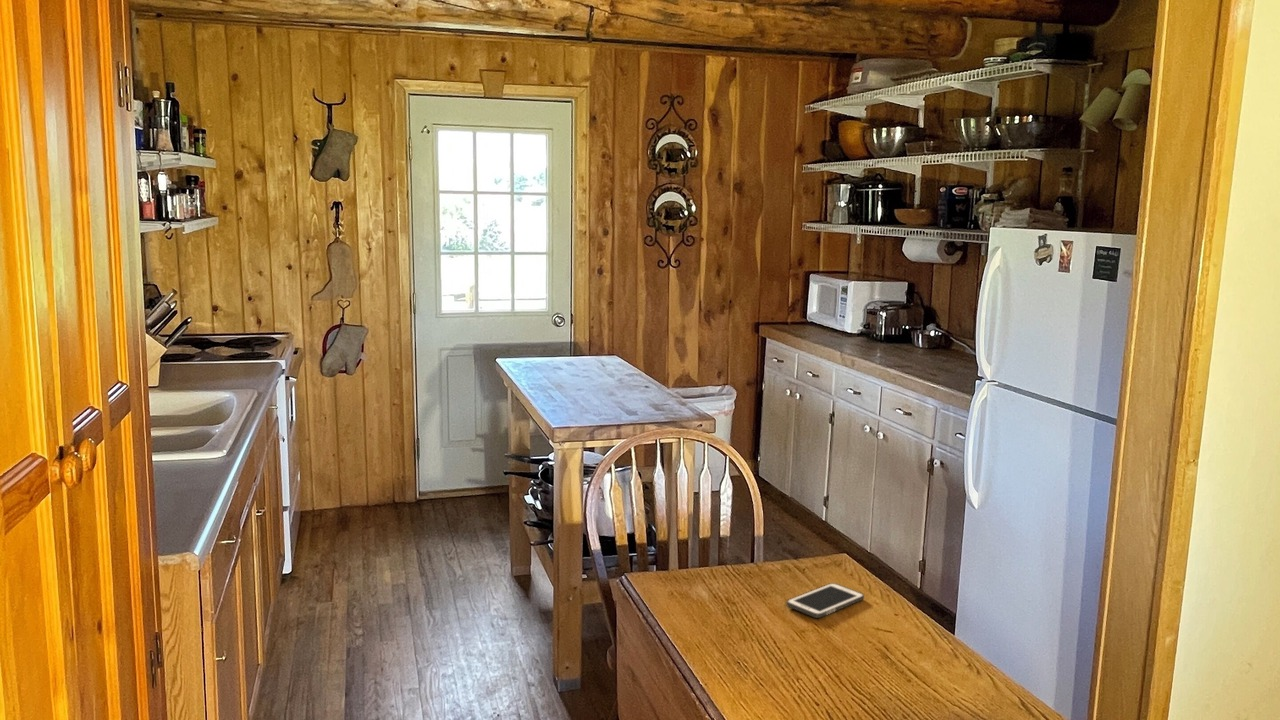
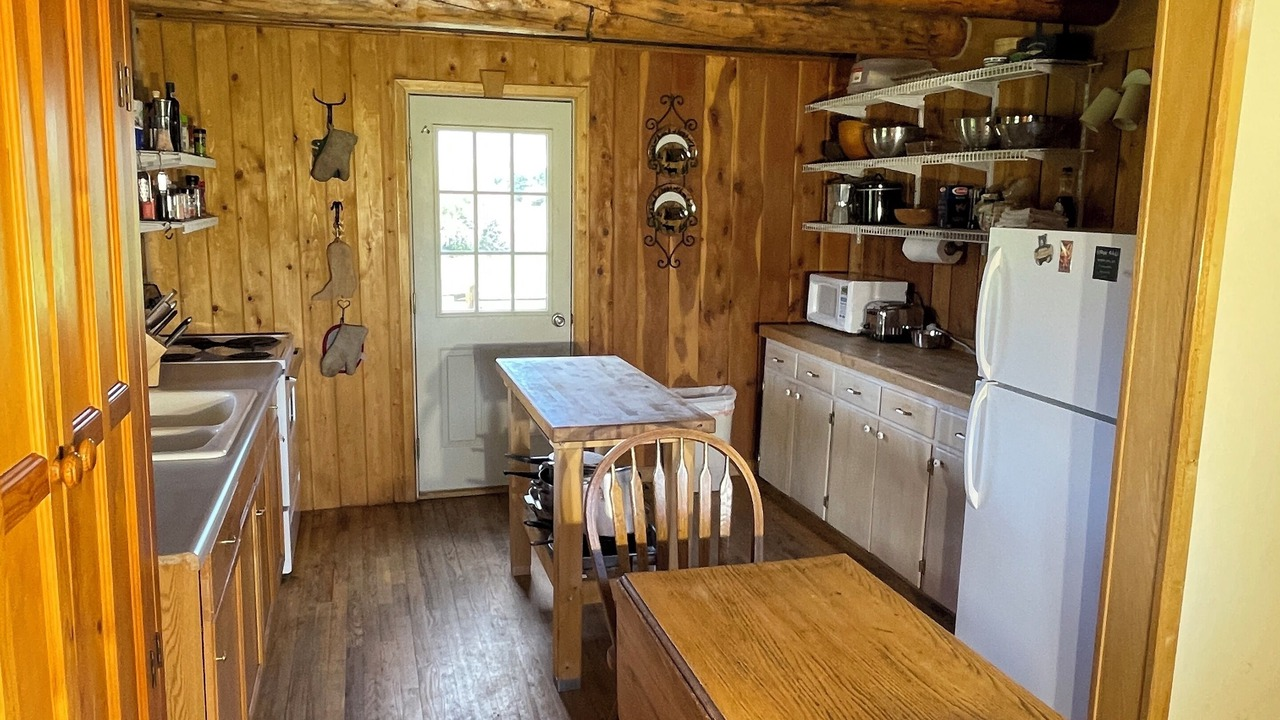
- cell phone [785,582,865,619]
